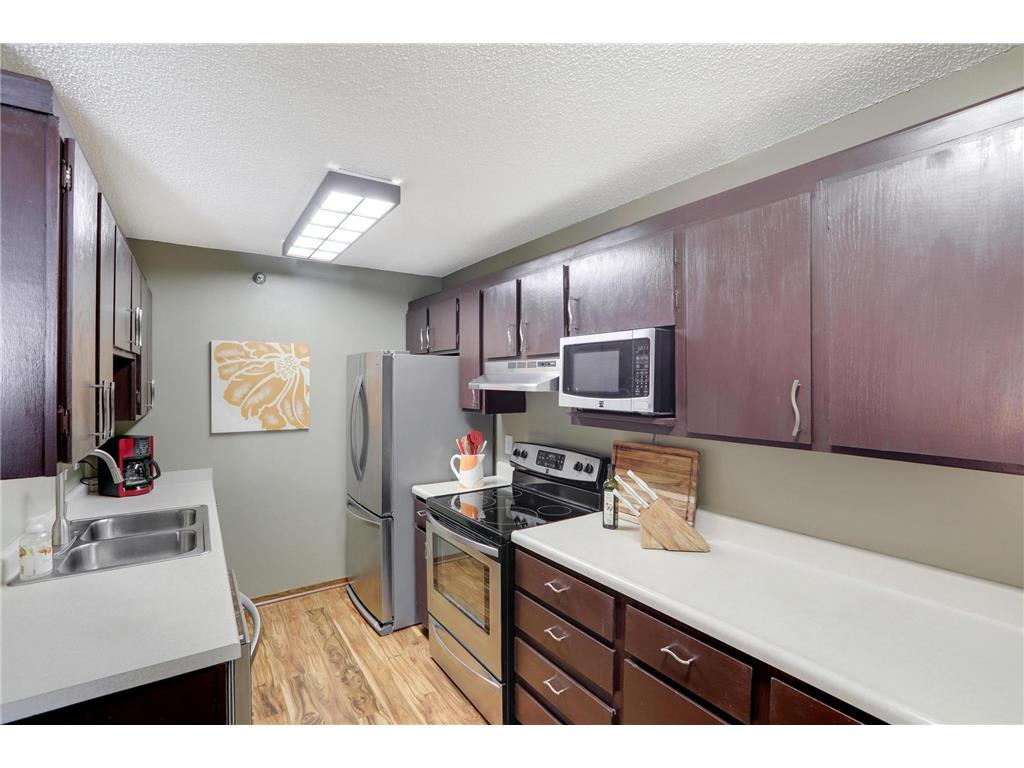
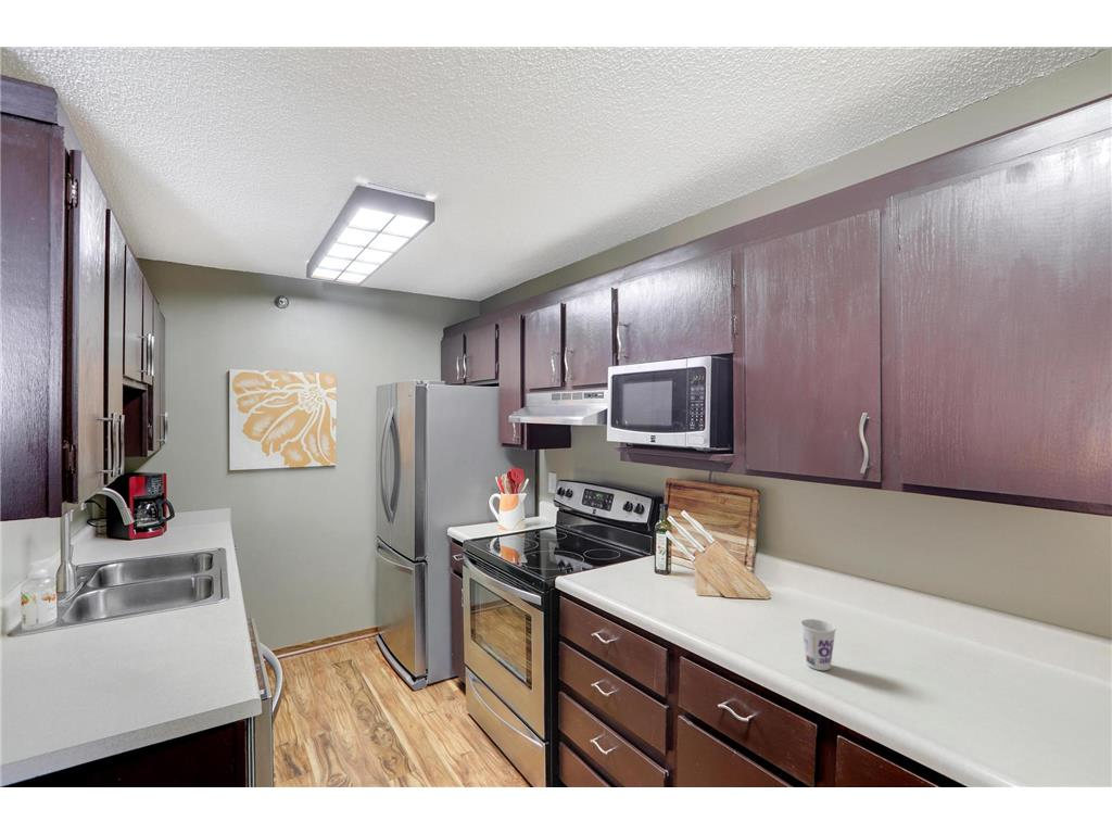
+ cup [799,618,837,671]
